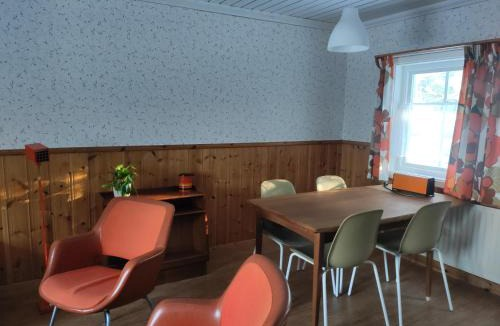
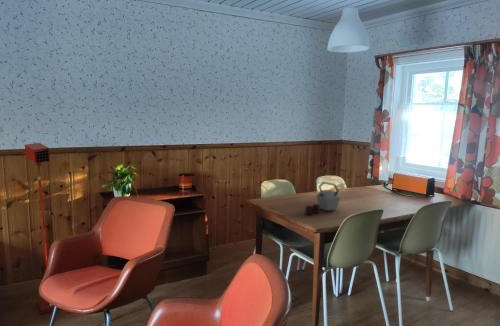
+ kettle [304,181,342,216]
